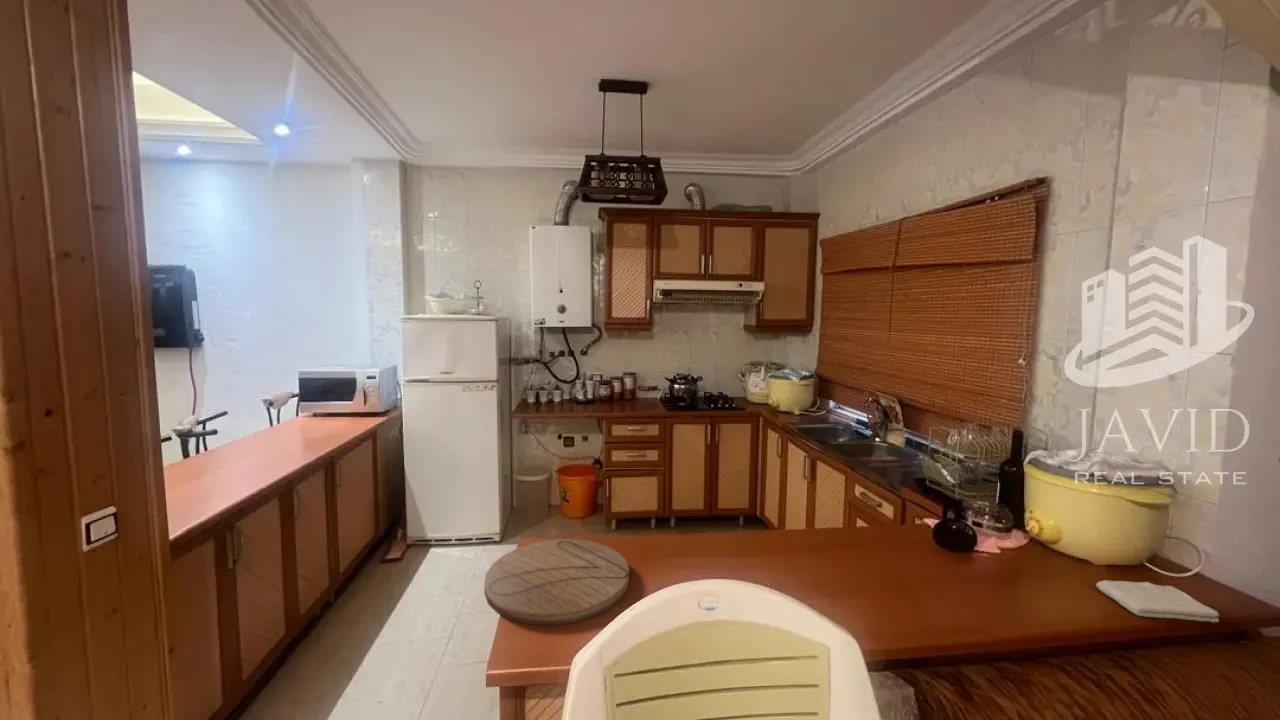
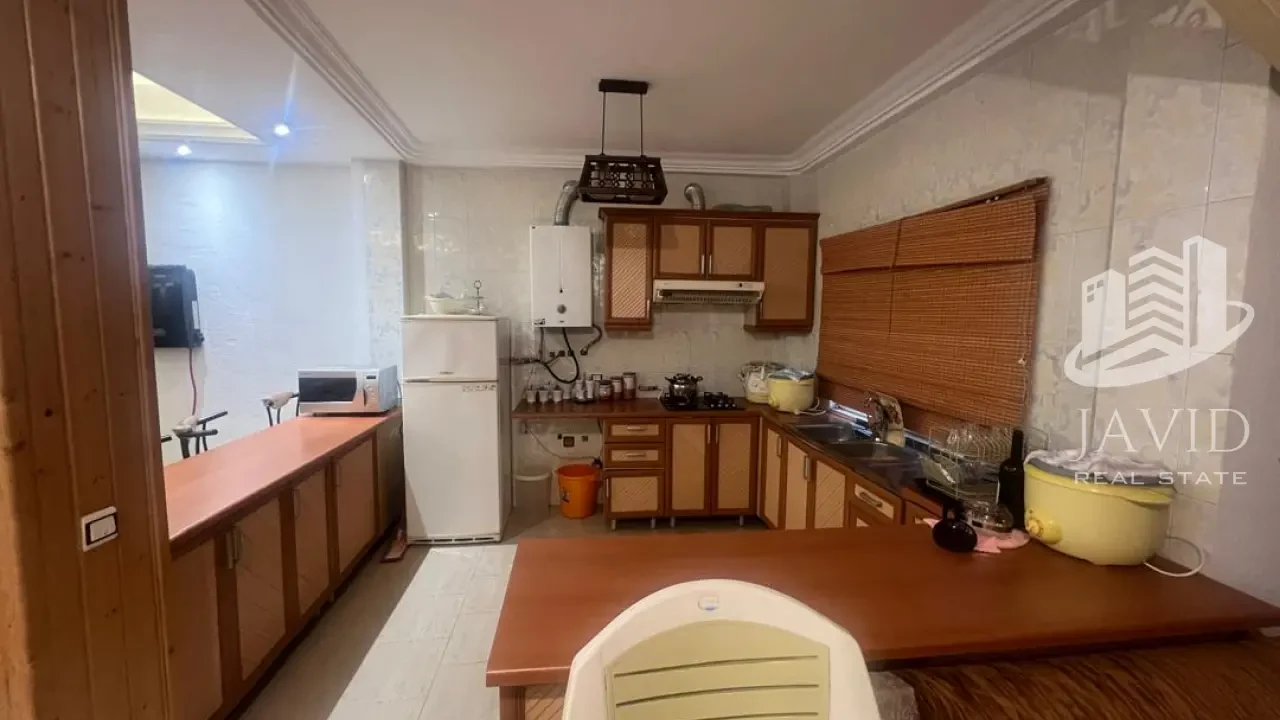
- cutting board [483,538,630,627]
- washcloth [1095,579,1220,624]
